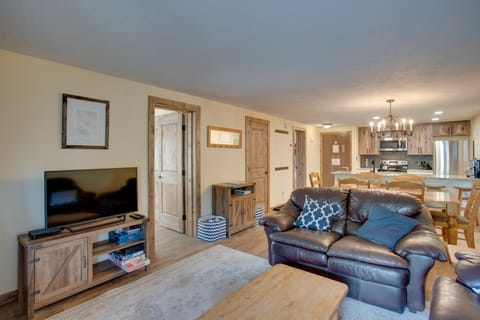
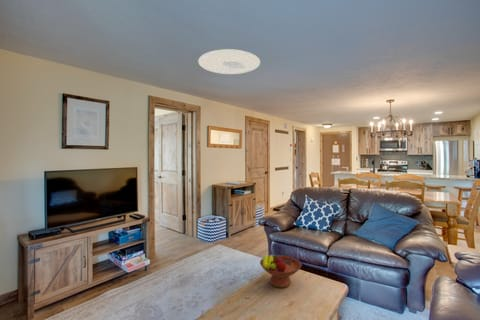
+ fruit bowl [259,254,303,289]
+ ceiling light [197,48,261,75]
